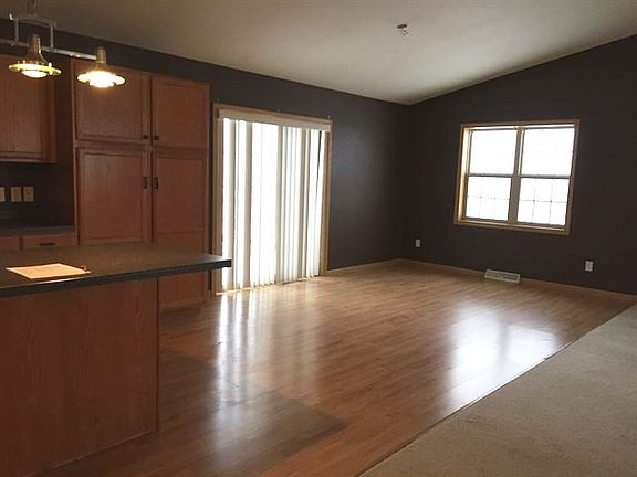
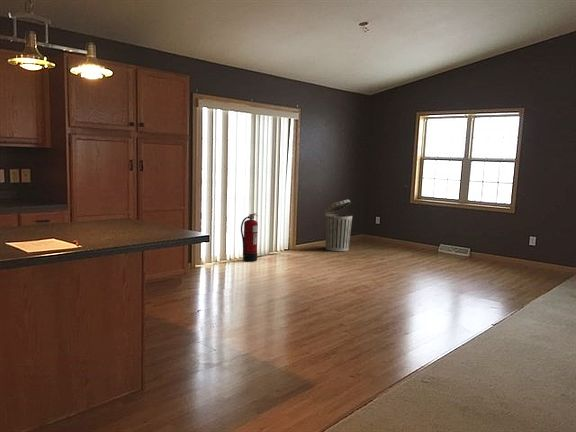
+ trash can [323,199,353,252]
+ fire extinguisher [240,212,259,262]
